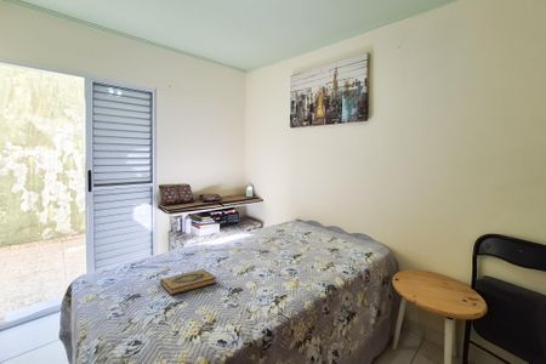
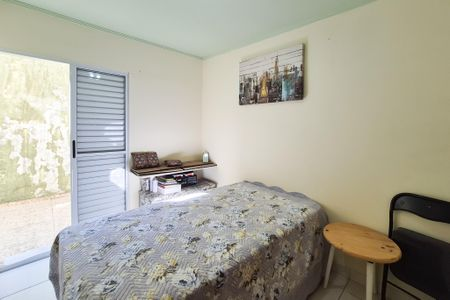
- hardback book [159,268,217,296]
